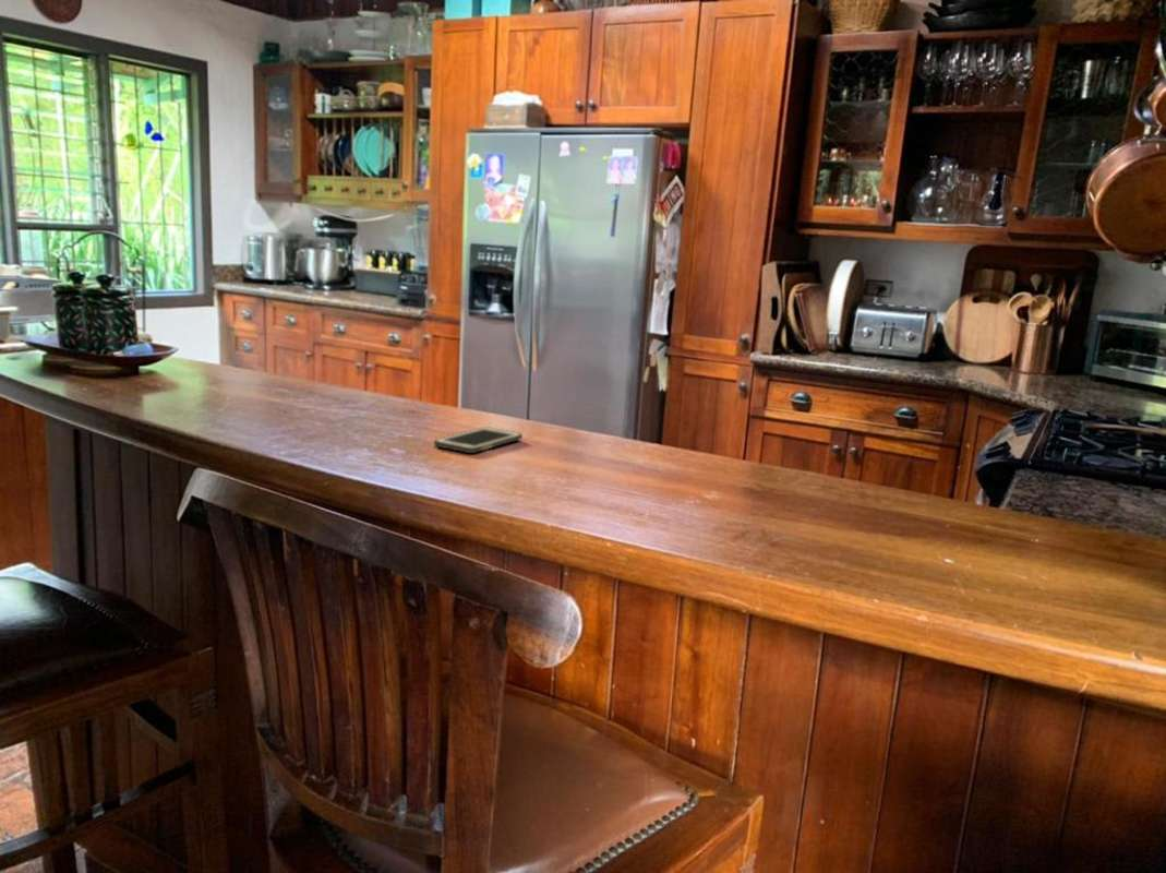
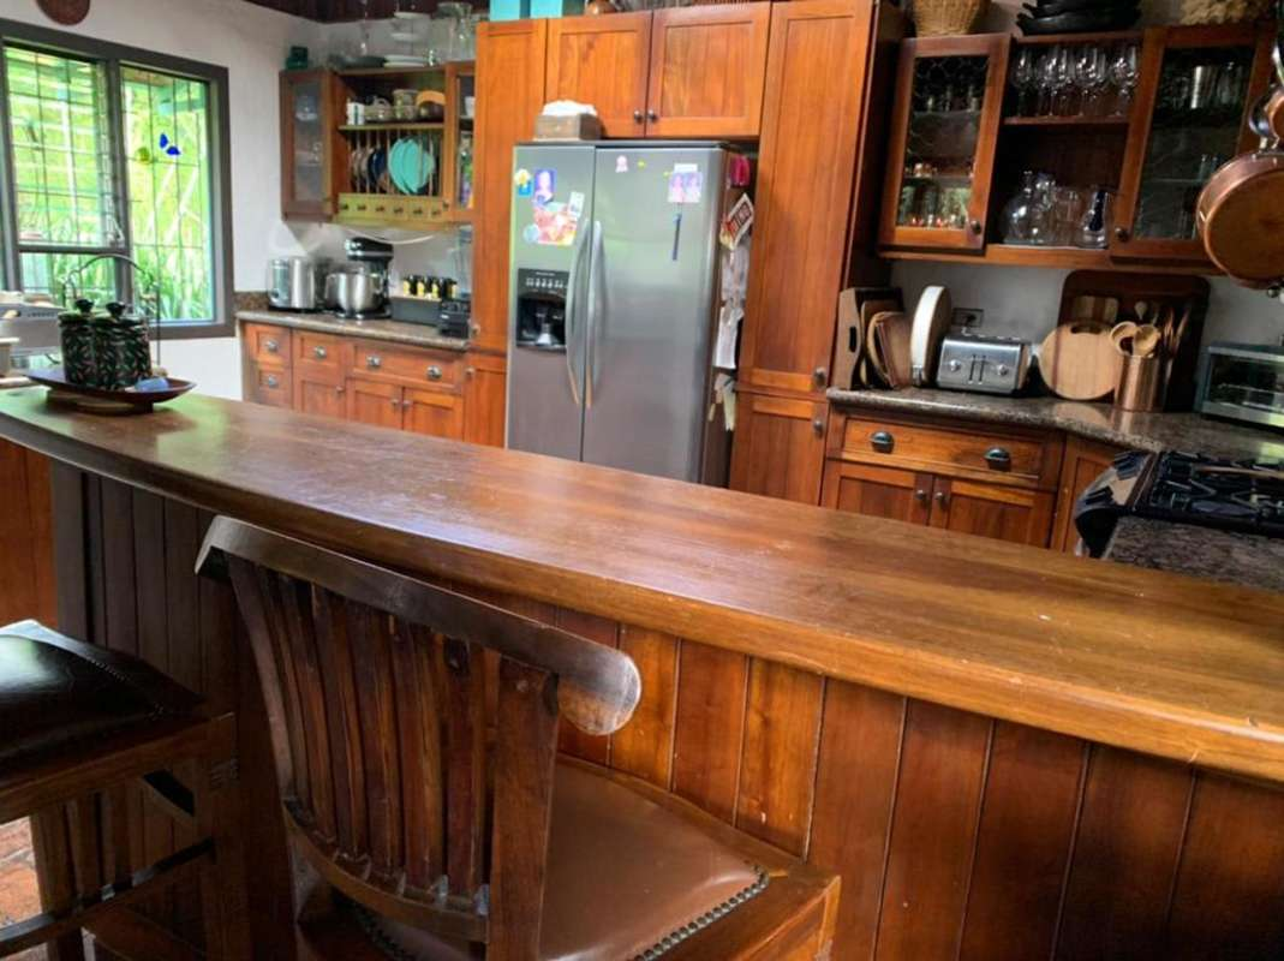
- cell phone [433,426,524,454]
